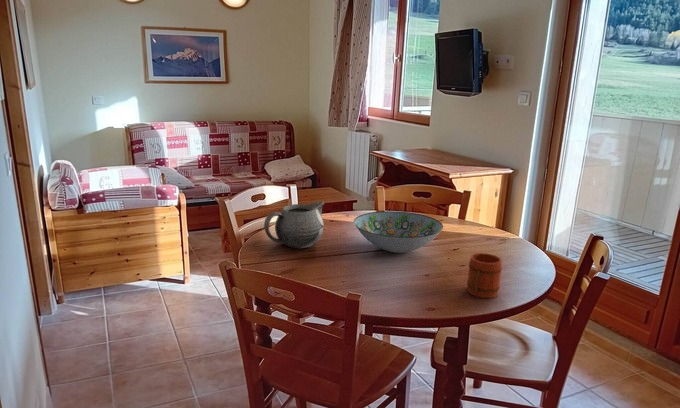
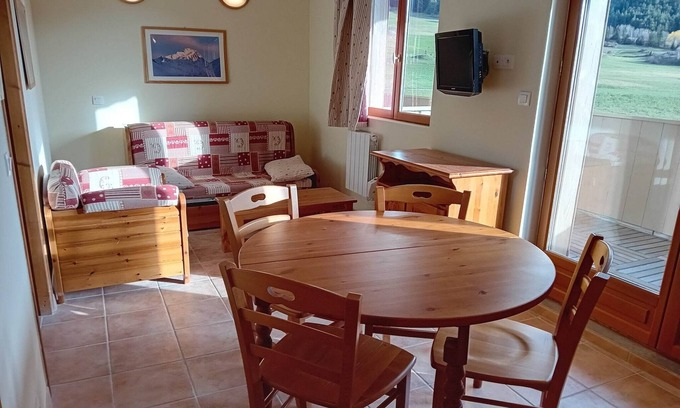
- teapot [263,200,325,249]
- decorative bowl [353,210,444,254]
- mug [466,252,503,299]
